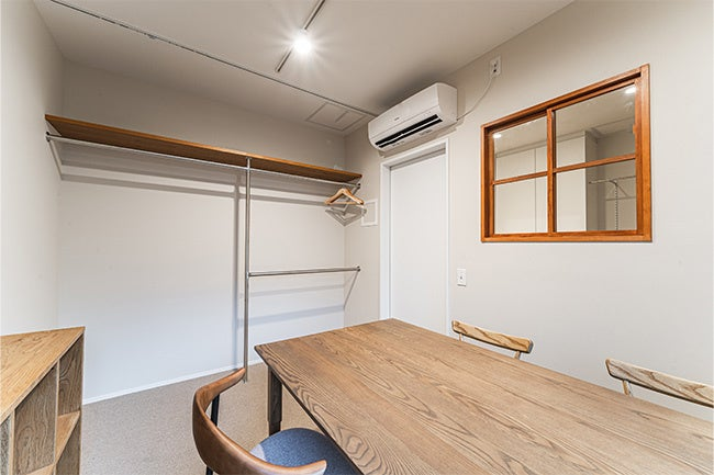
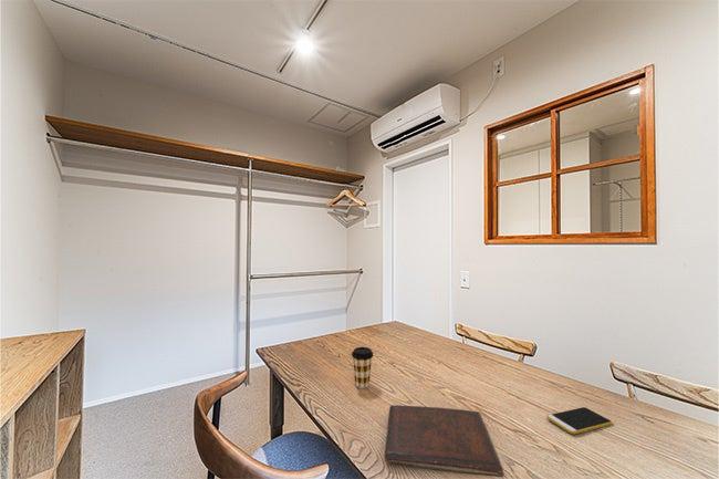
+ book [384,404,506,478]
+ smartphone [545,406,614,436]
+ coffee cup [351,346,375,389]
